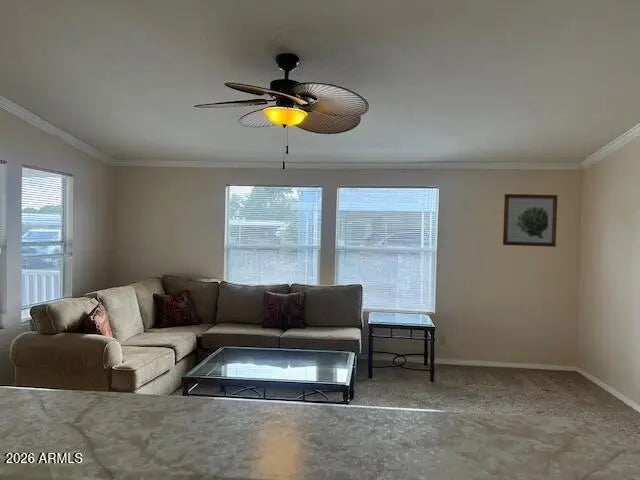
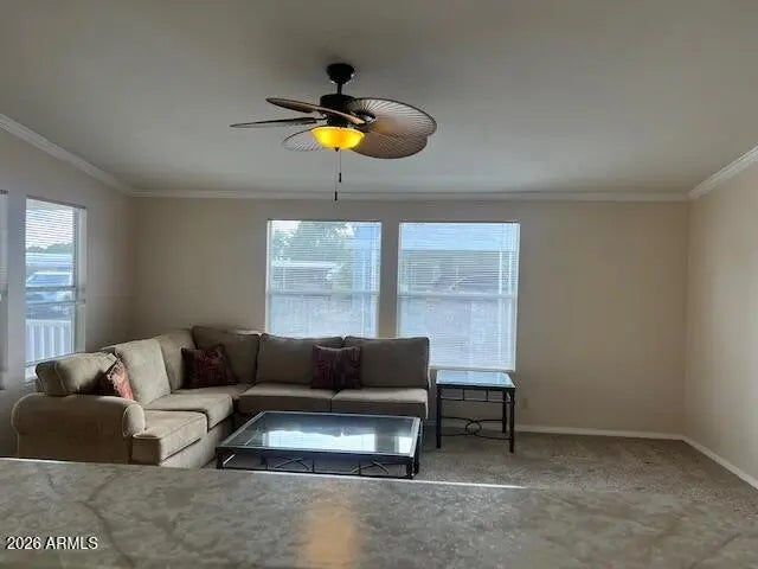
- wall art [502,193,559,248]
